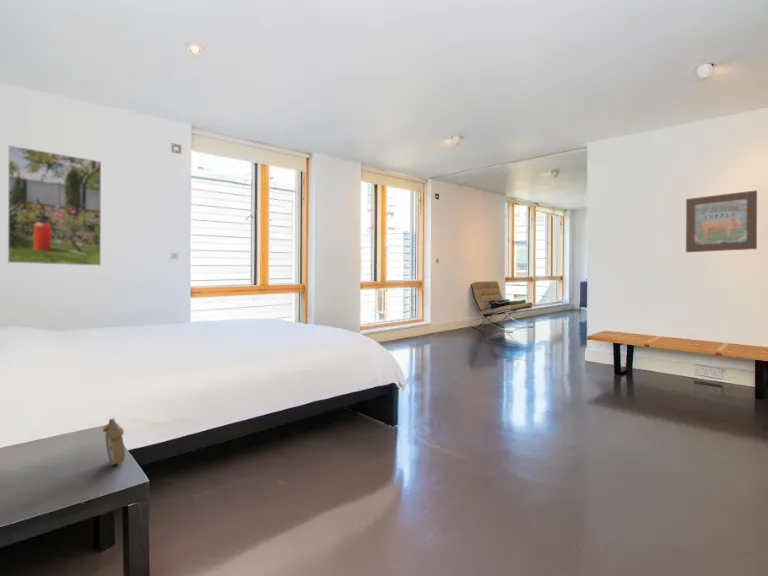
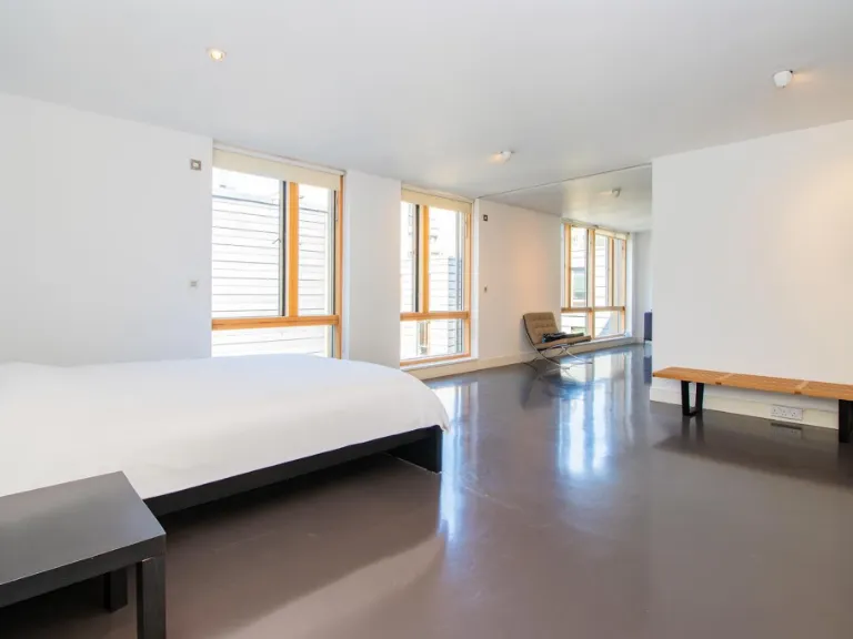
- alarm clock [102,417,126,467]
- wall art [685,189,758,253]
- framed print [7,144,102,267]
